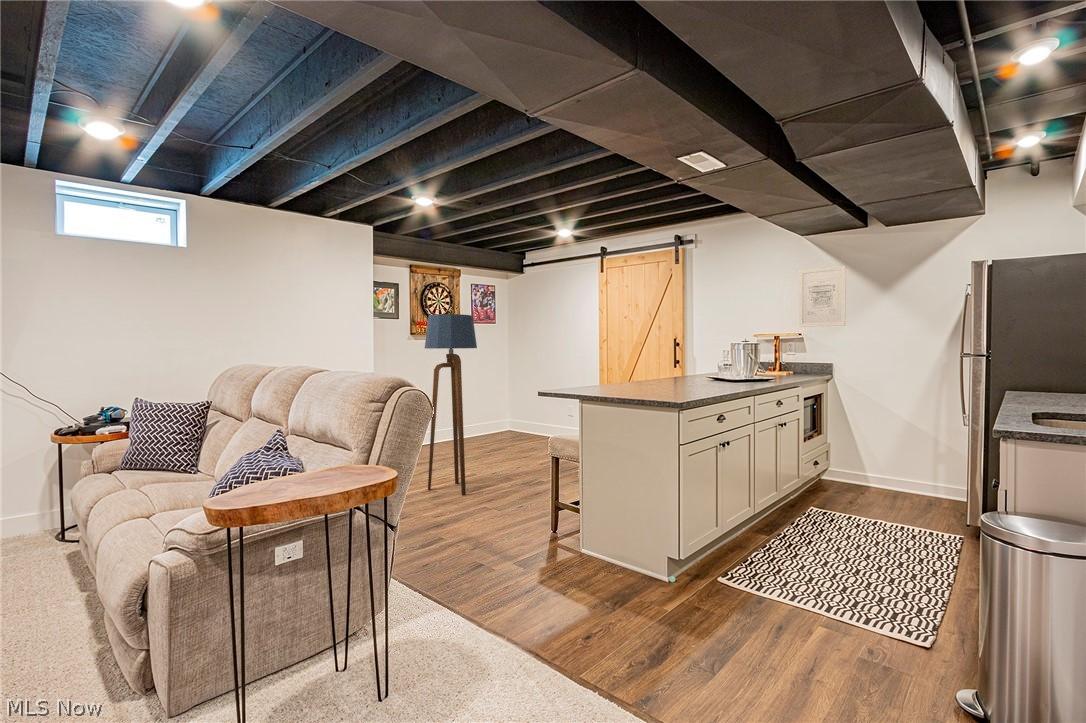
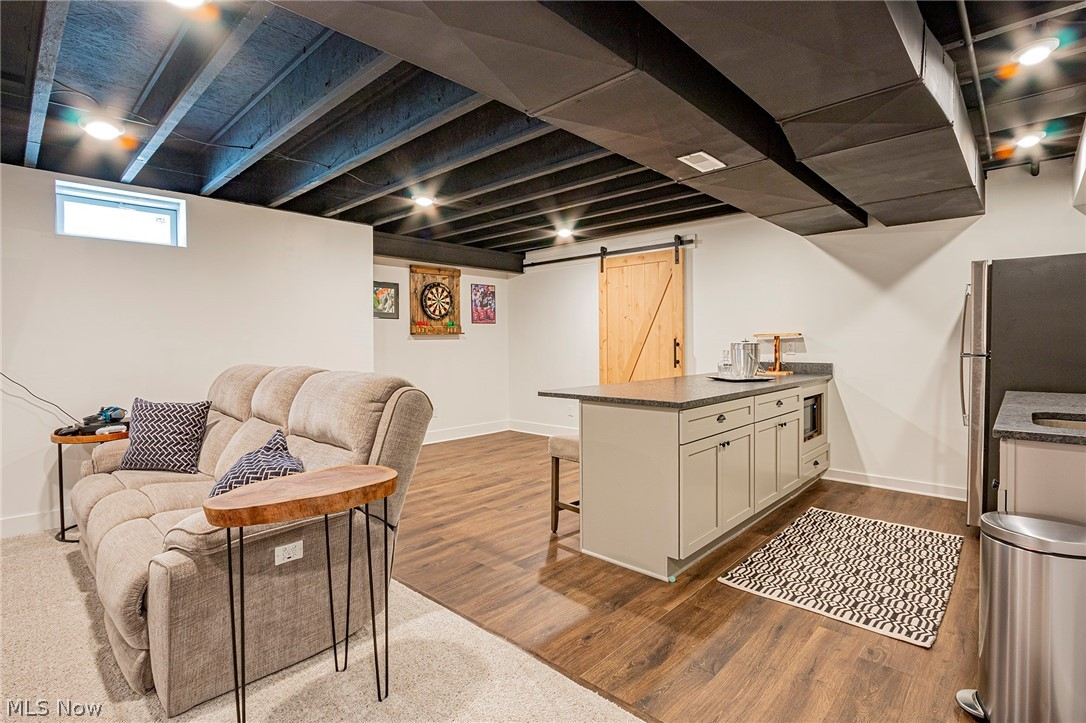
- wall art [798,265,847,328]
- floor lamp [424,313,478,496]
